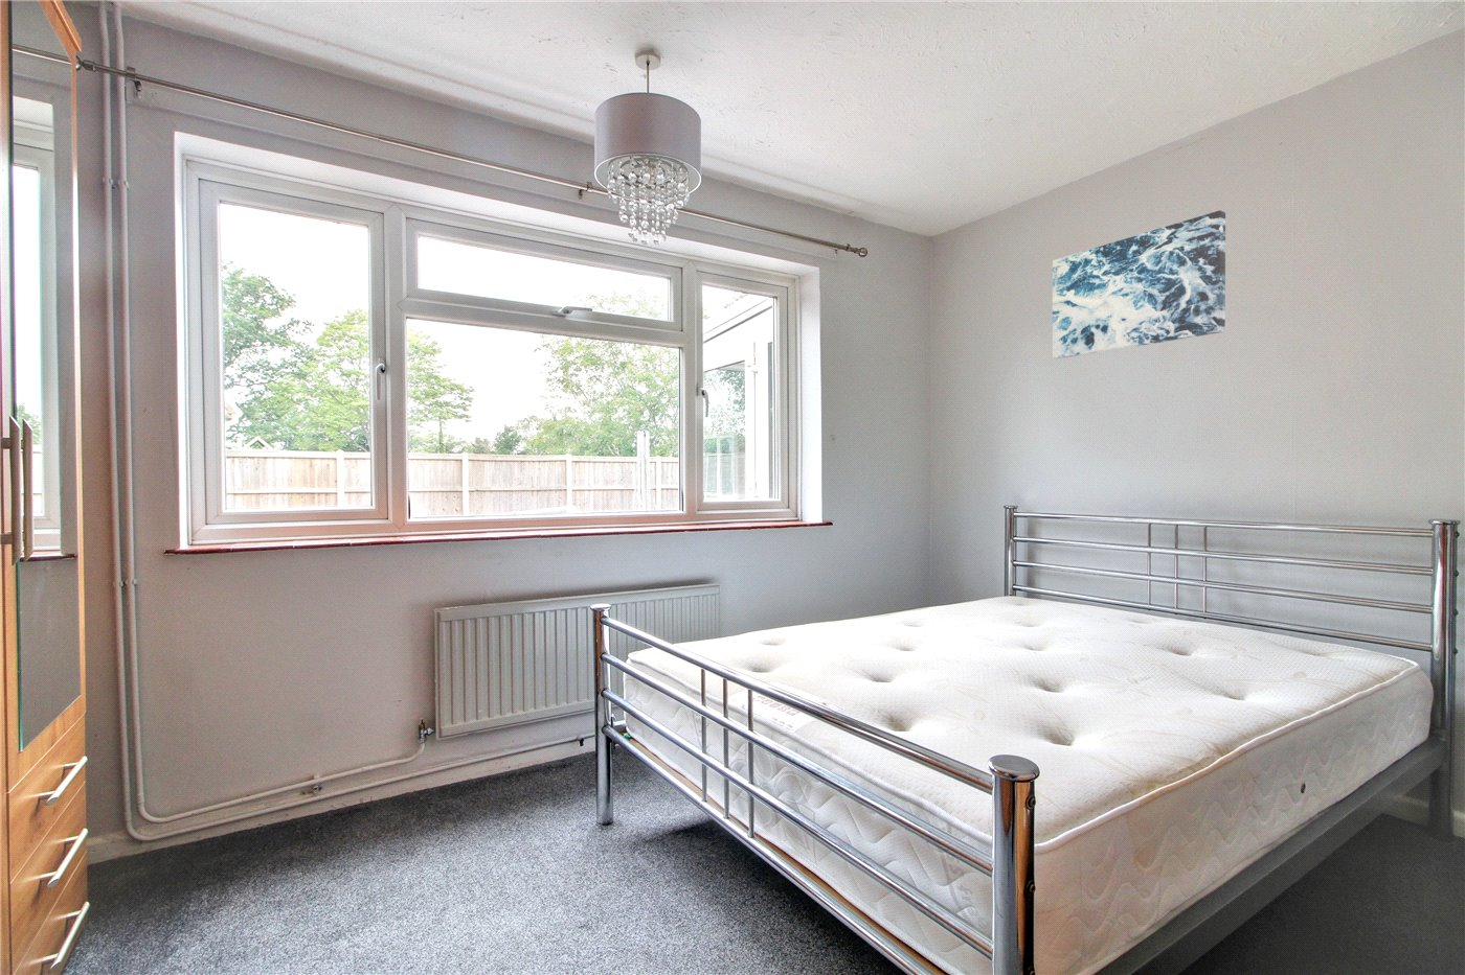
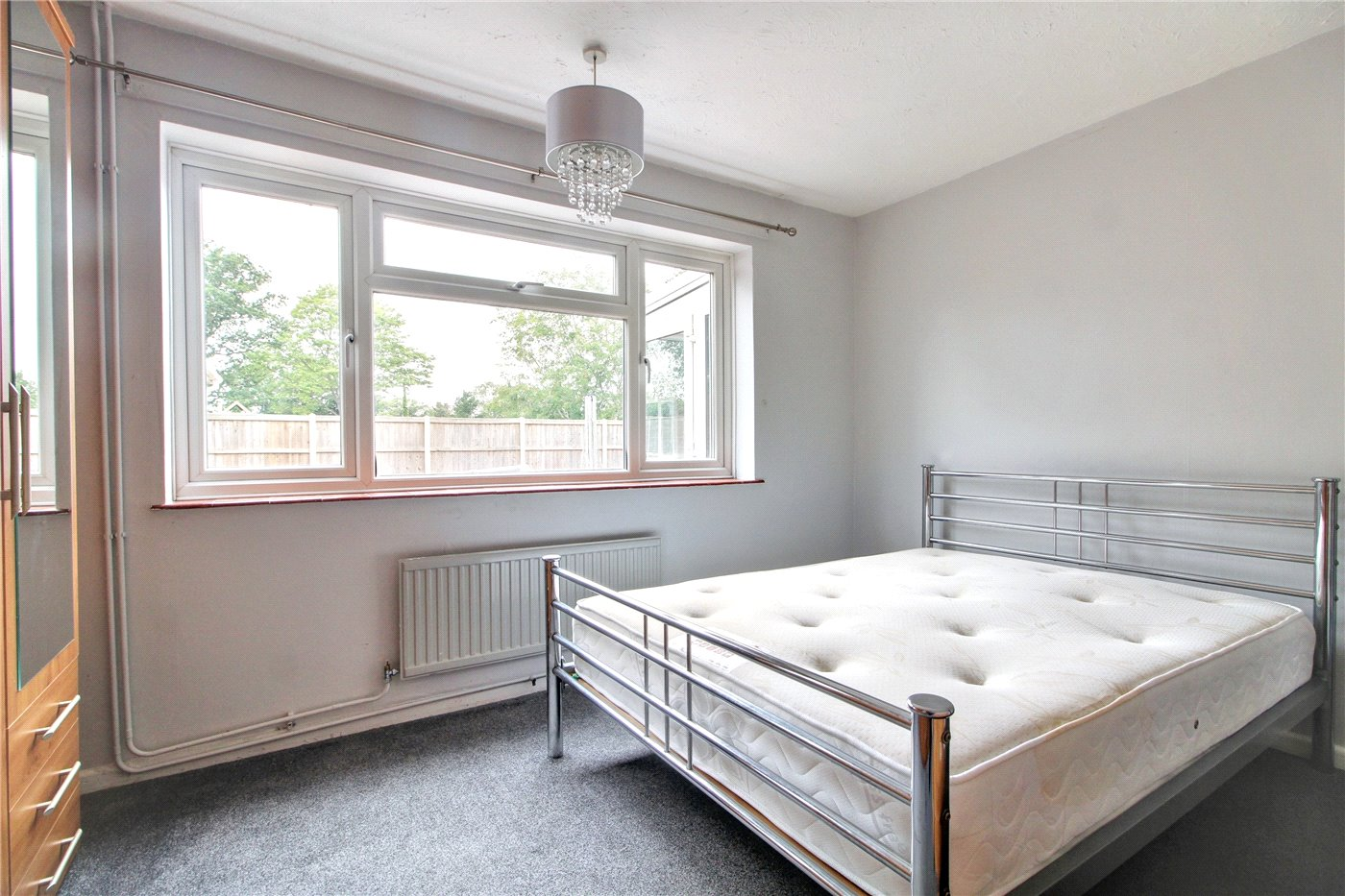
- wall art [1052,209,1226,360]
